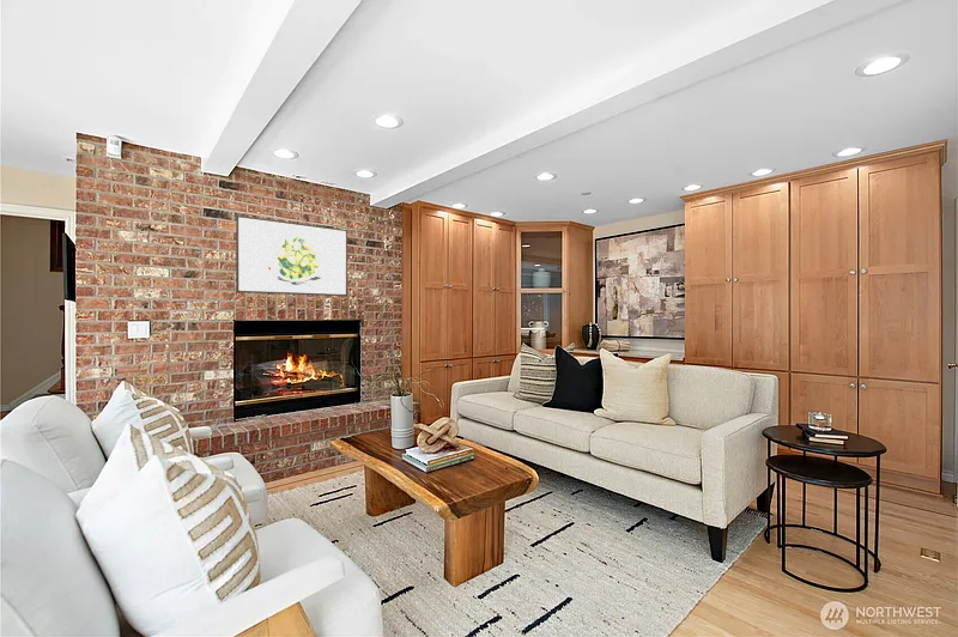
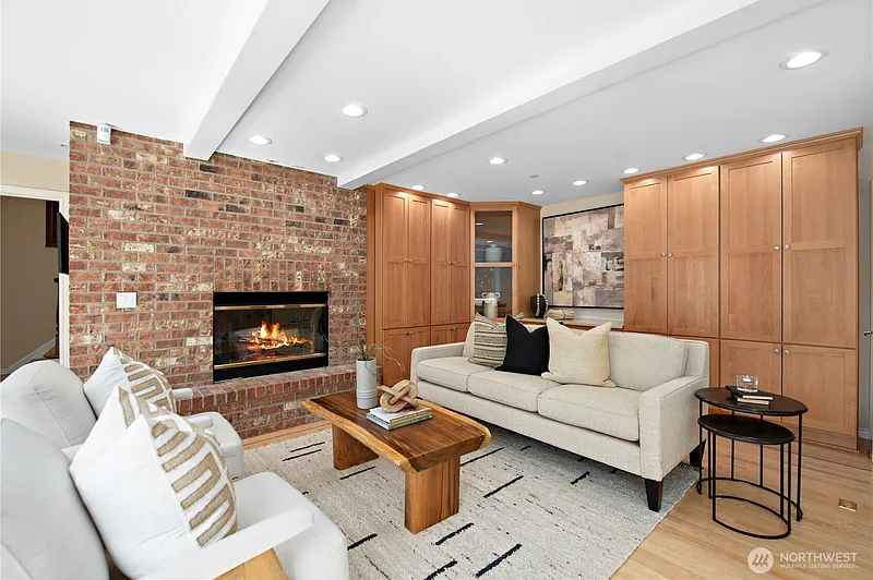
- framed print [235,214,348,297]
